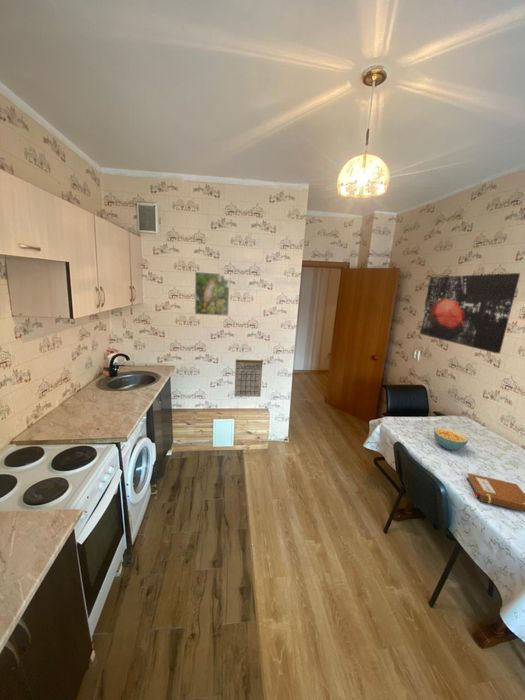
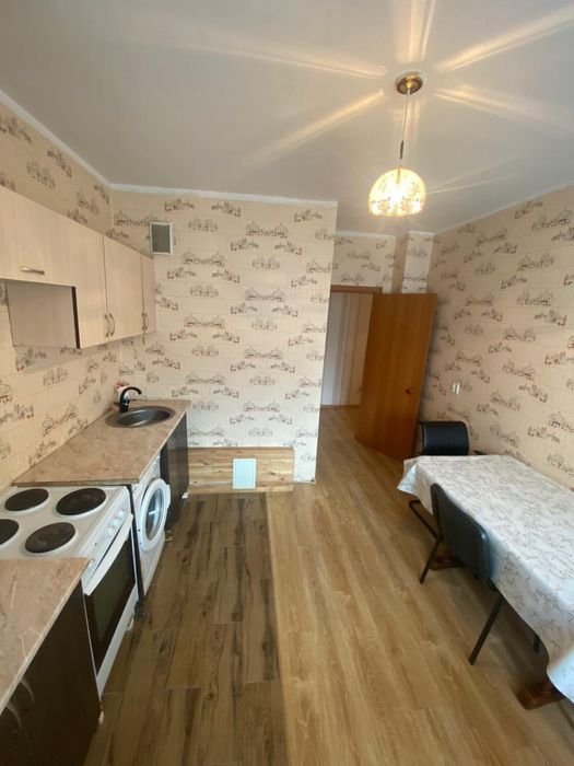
- calendar [233,351,264,398]
- notebook [465,472,525,513]
- cereal bowl [433,427,469,451]
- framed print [194,271,231,317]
- wall art [419,272,521,354]
